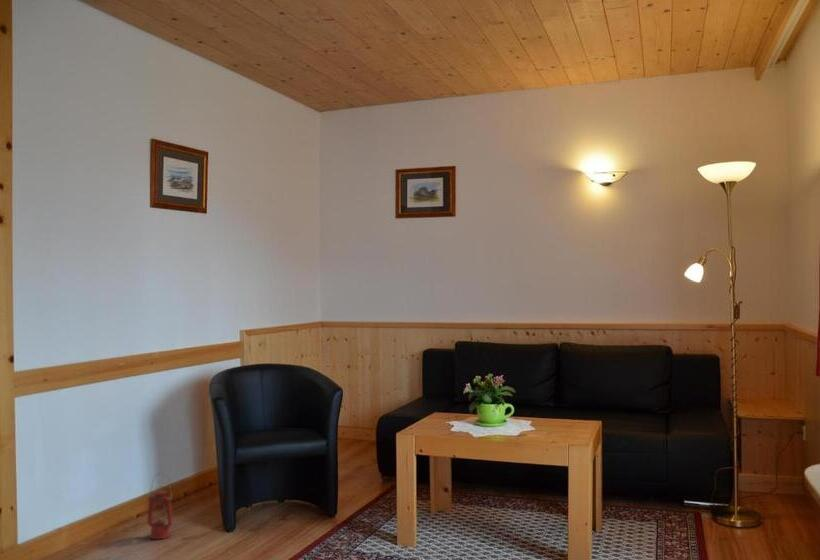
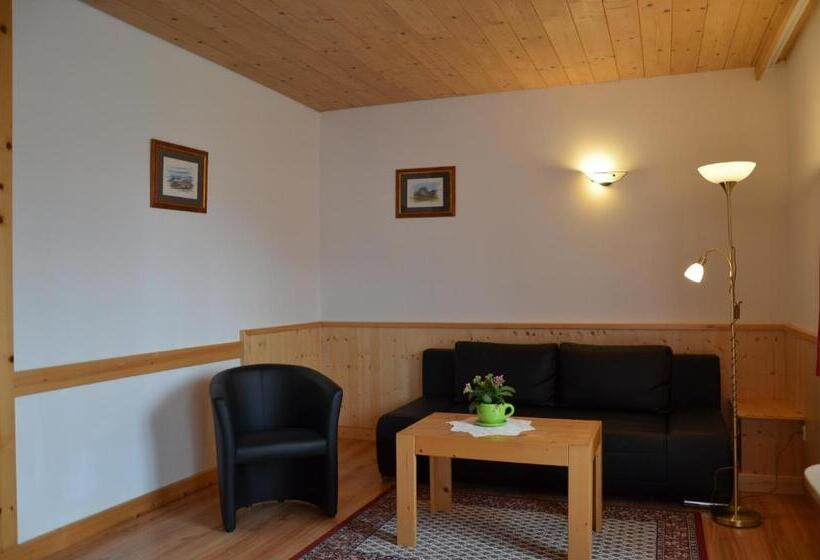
- lantern [146,472,174,540]
